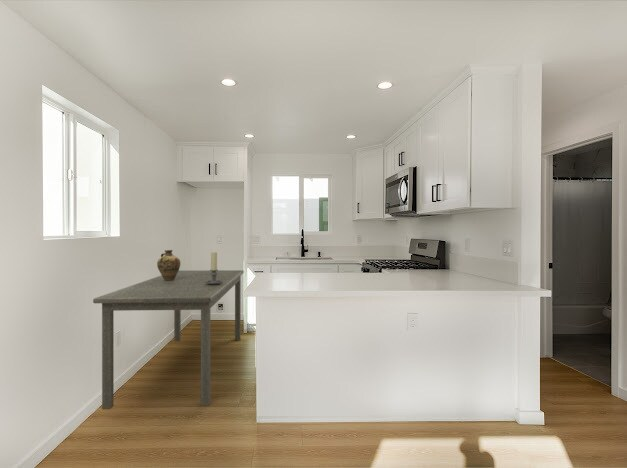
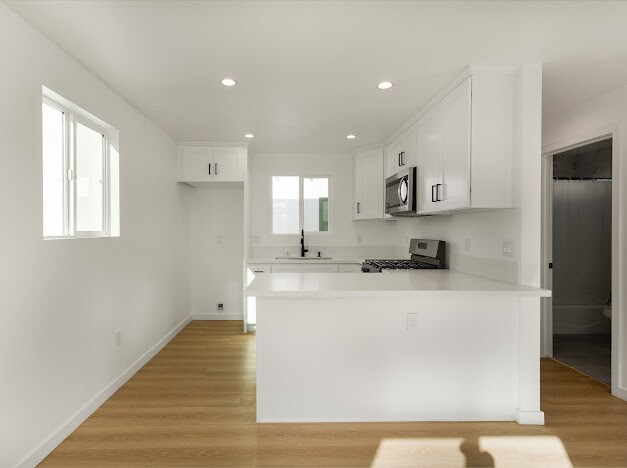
- dining table [92,269,245,410]
- candle holder [205,251,223,285]
- jug [156,249,181,281]
